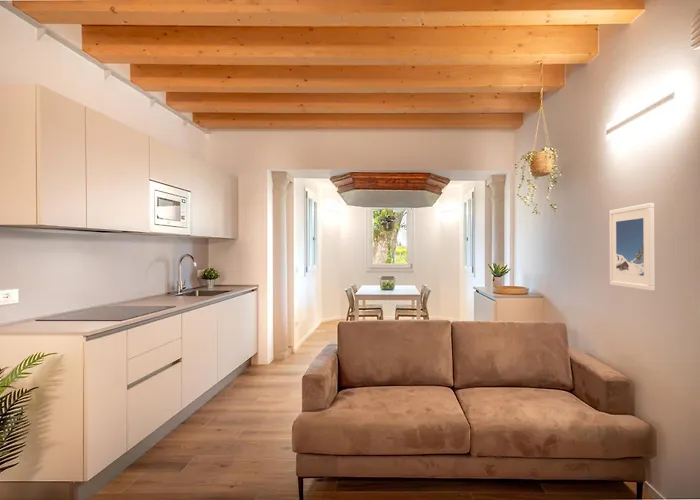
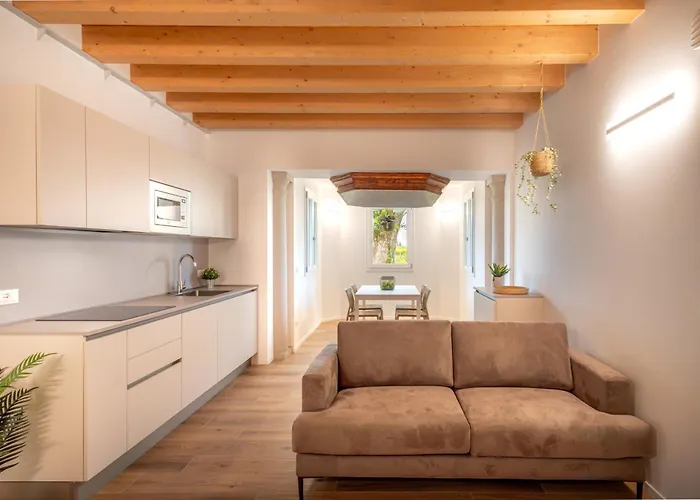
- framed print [608,202,656,292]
